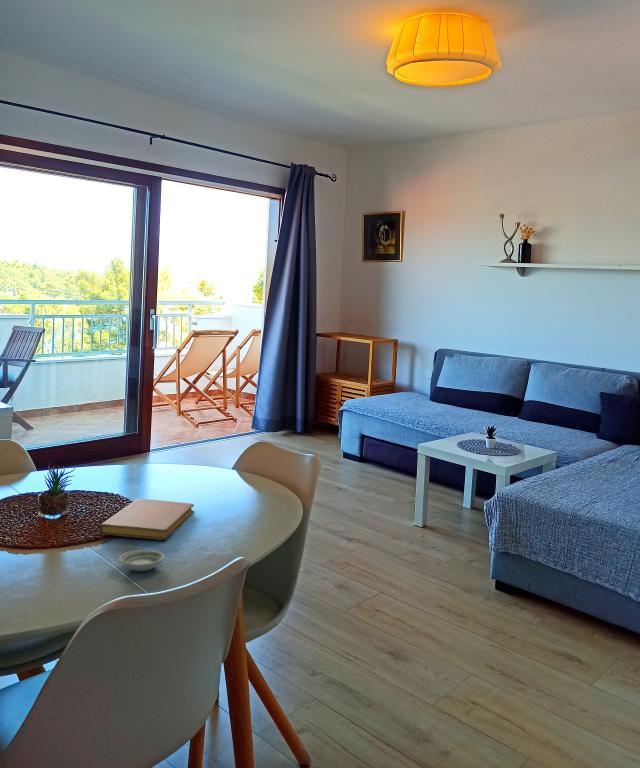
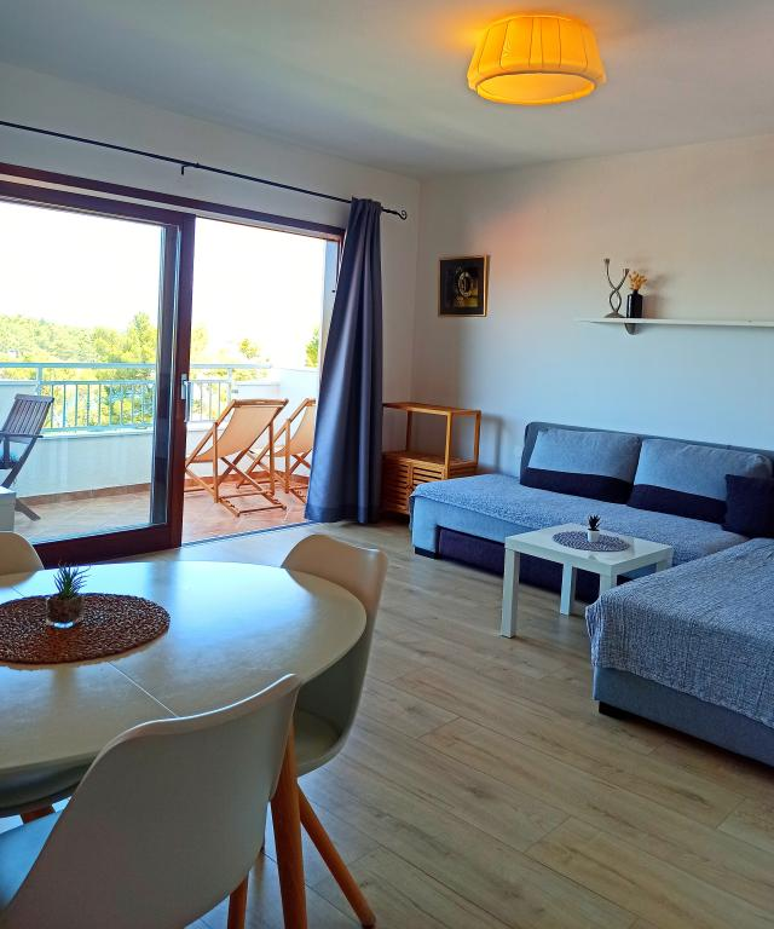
- saucer [118,549,165,572]
- notebook [99,498,195,541]
